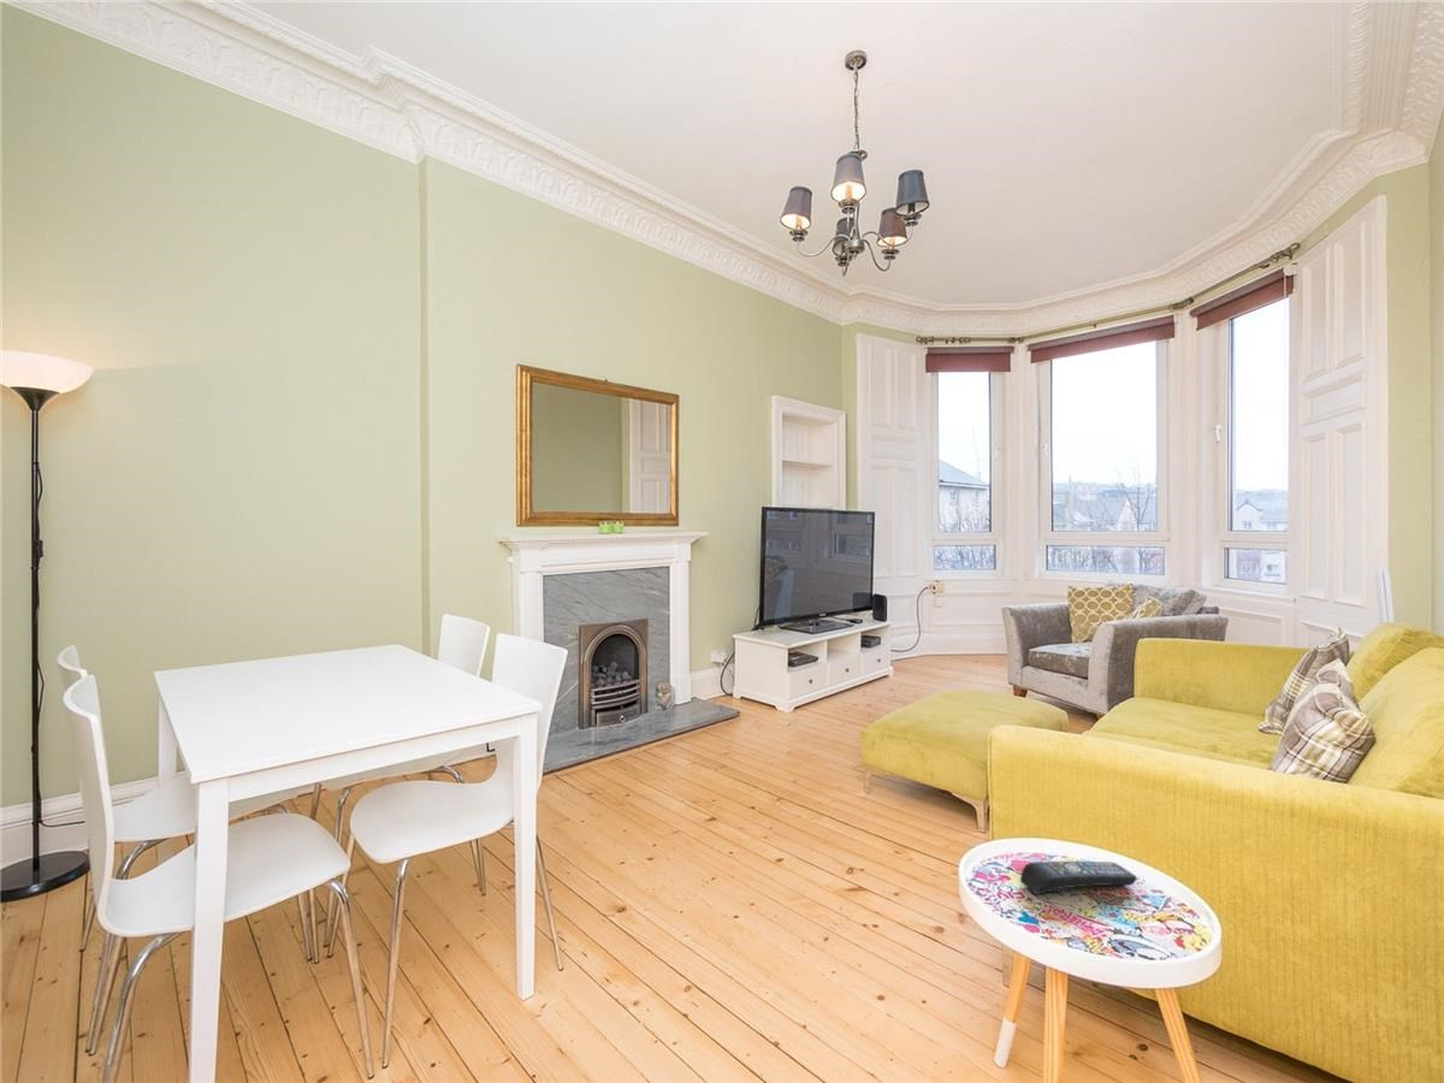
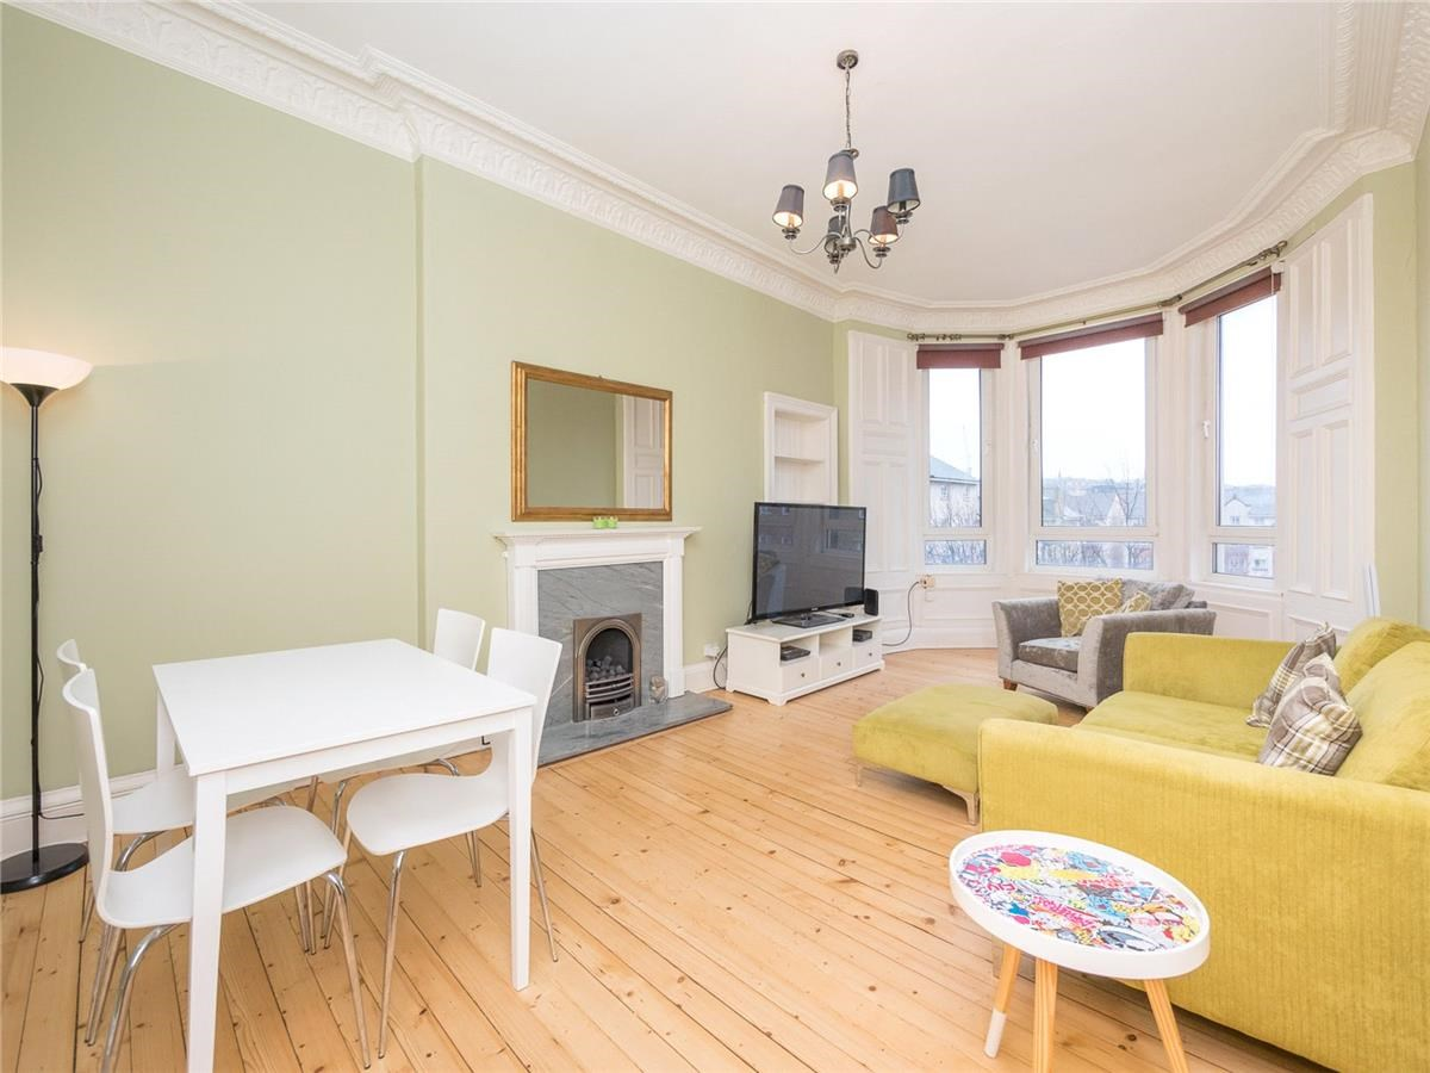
- remote control [1019,860,1138,895]
